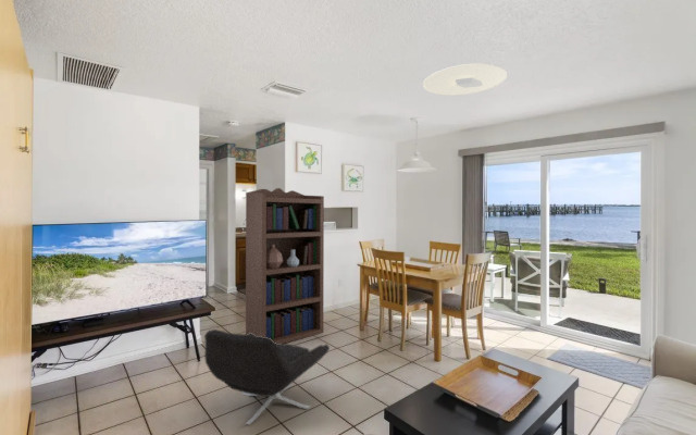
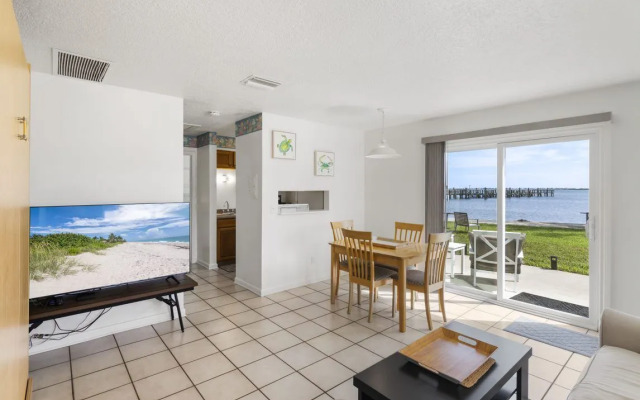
- bookcase [245,187,325,345]
- ceiling light [422,63,509,97]
- lounge chair [203,328,331,426]
